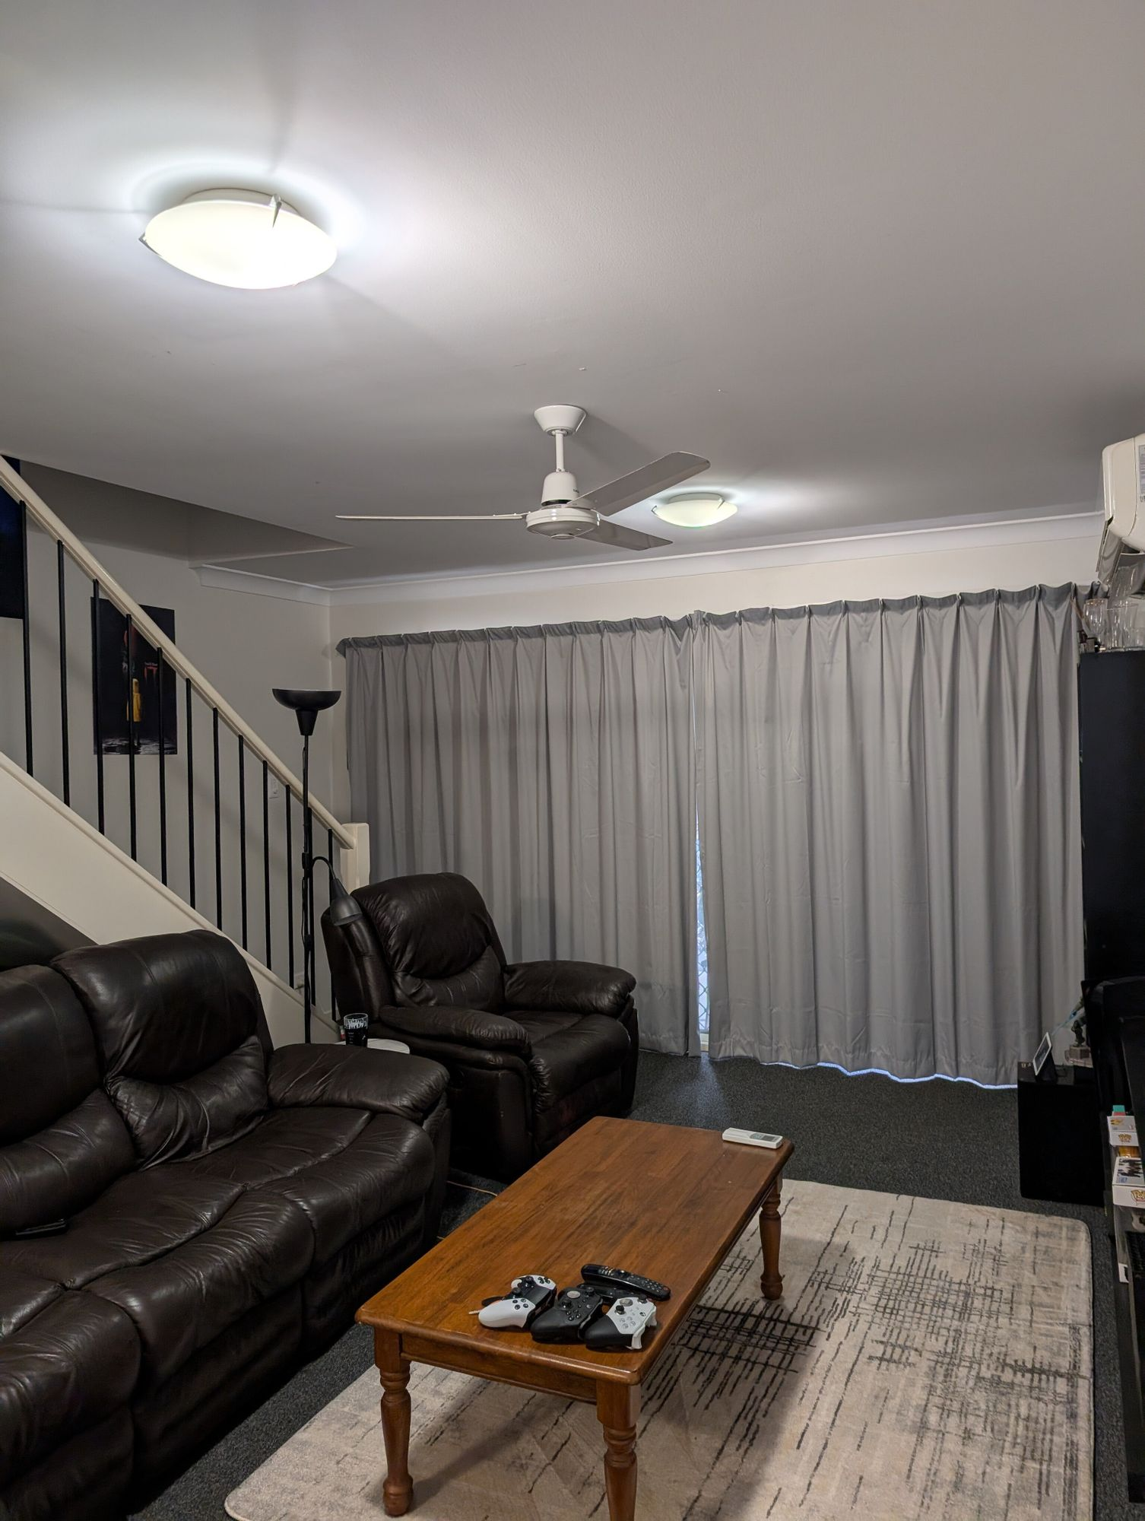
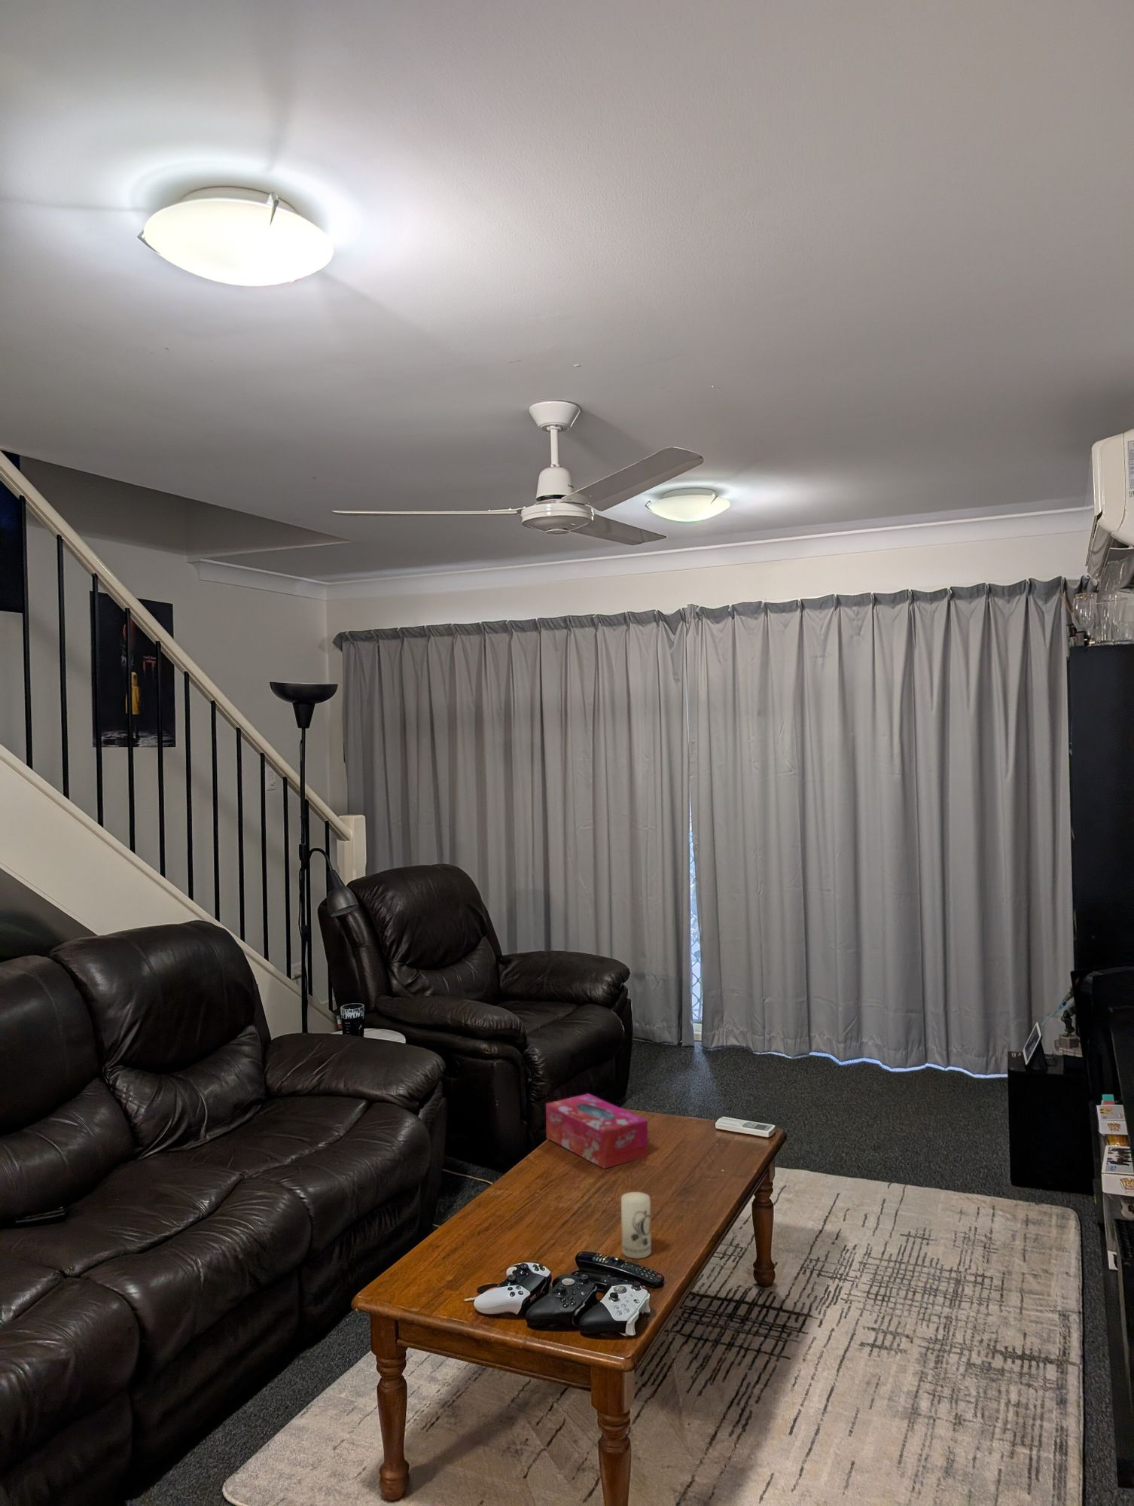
+ candle [621,1191,652,1259]
+ tissue box [546,1093,649,1169]
